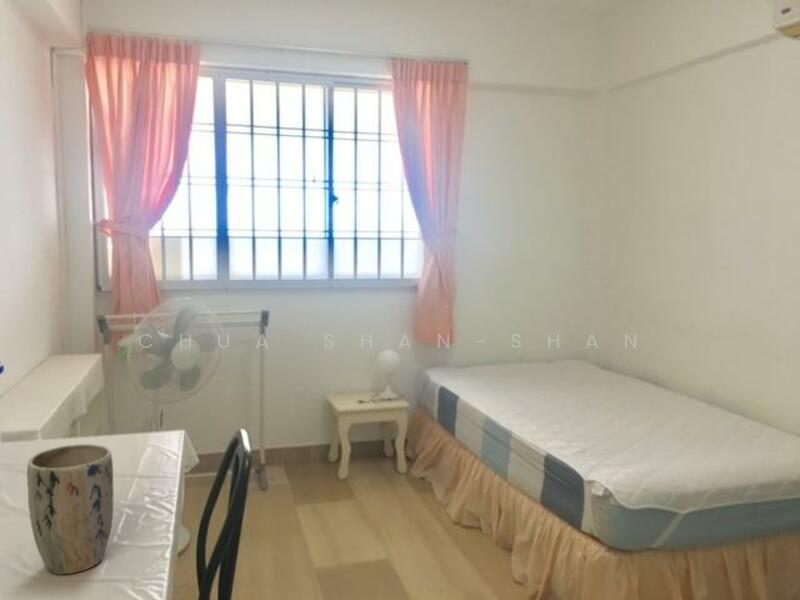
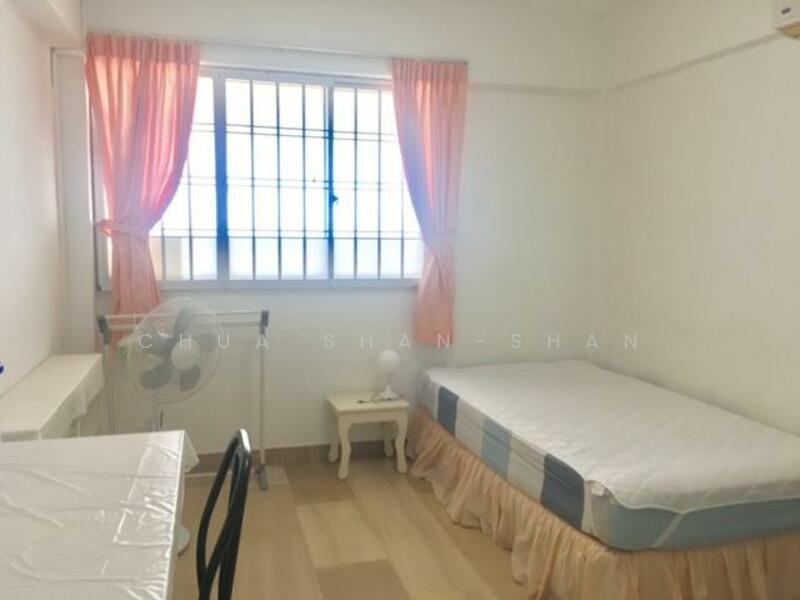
- plant pot [26,443,114,576]
